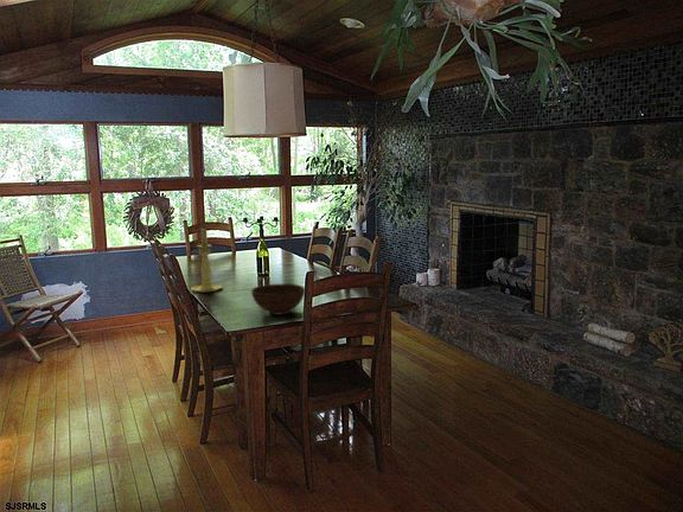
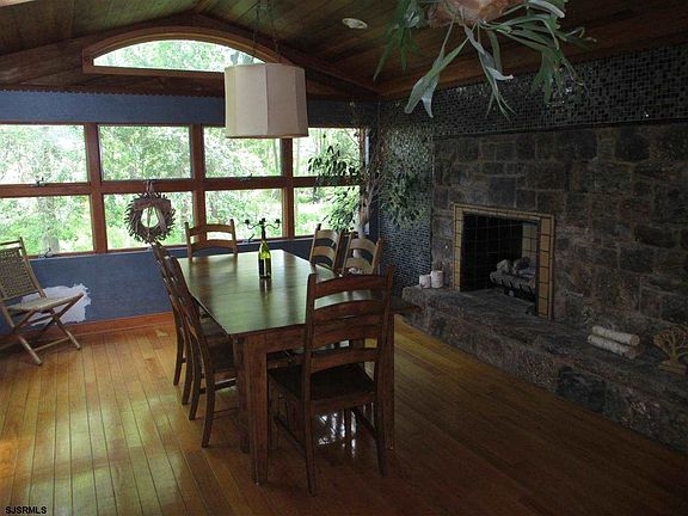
- bowl [250,283,306,316]
- candle holder [190,226,223,293]
